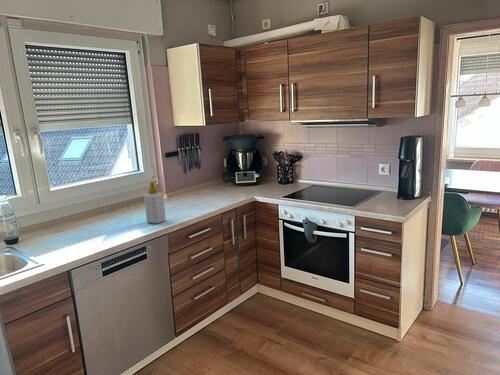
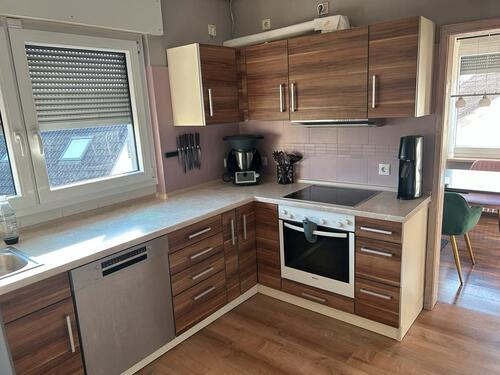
- soap bottle [143,180,167,225]
